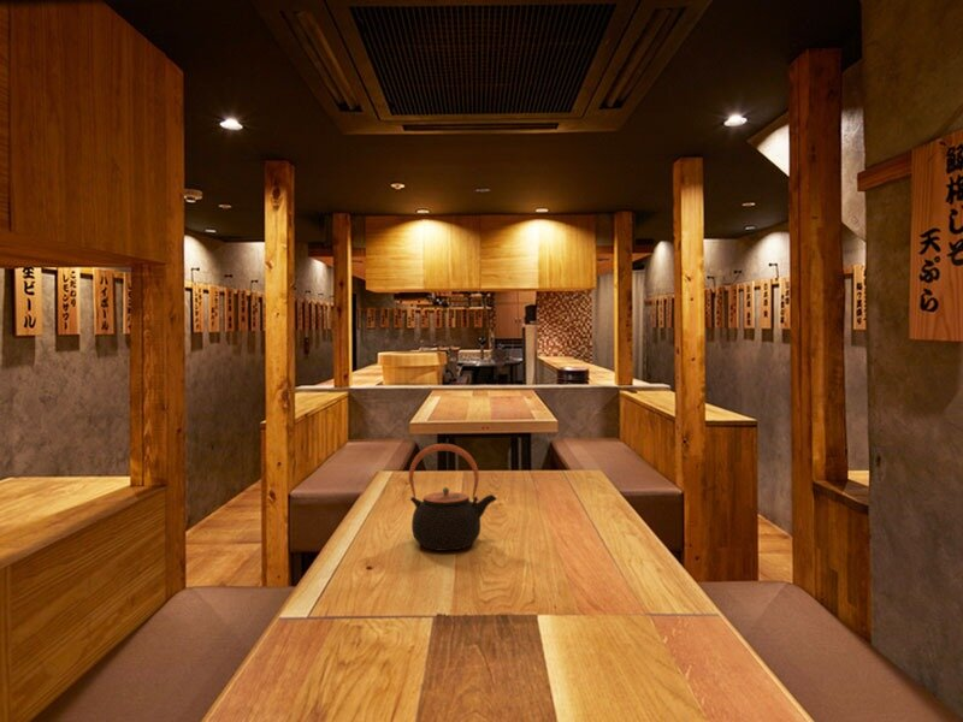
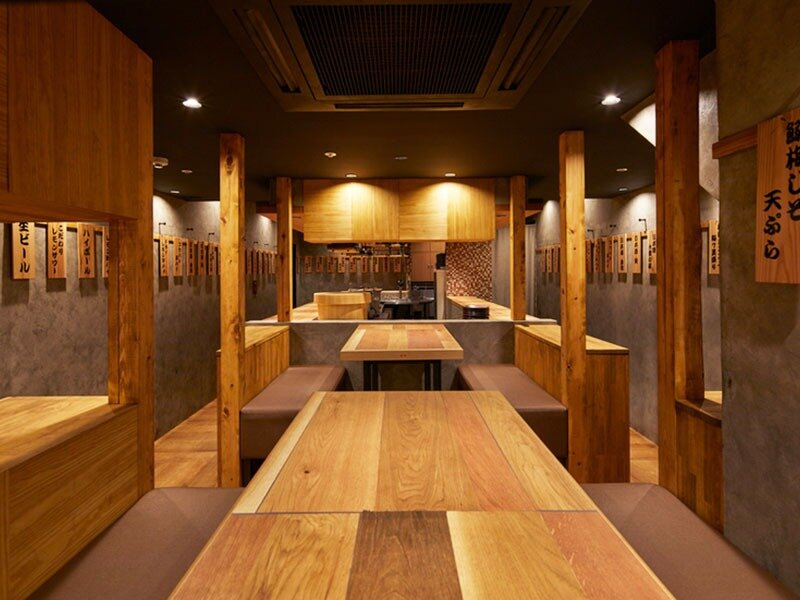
- teapot [408,443,498,552]
